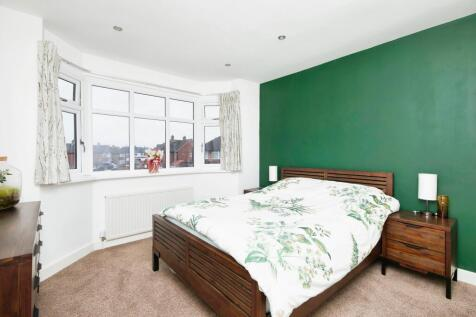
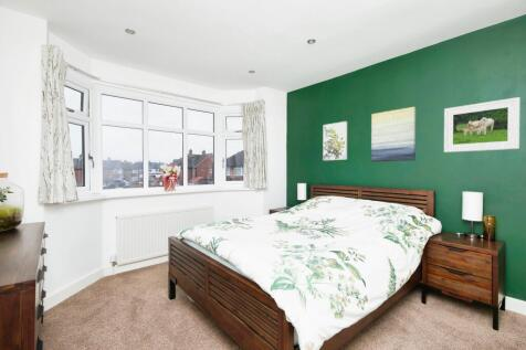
+ wall art [370,106,417,163]
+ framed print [322,120,348,161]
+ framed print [443,96,520,153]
